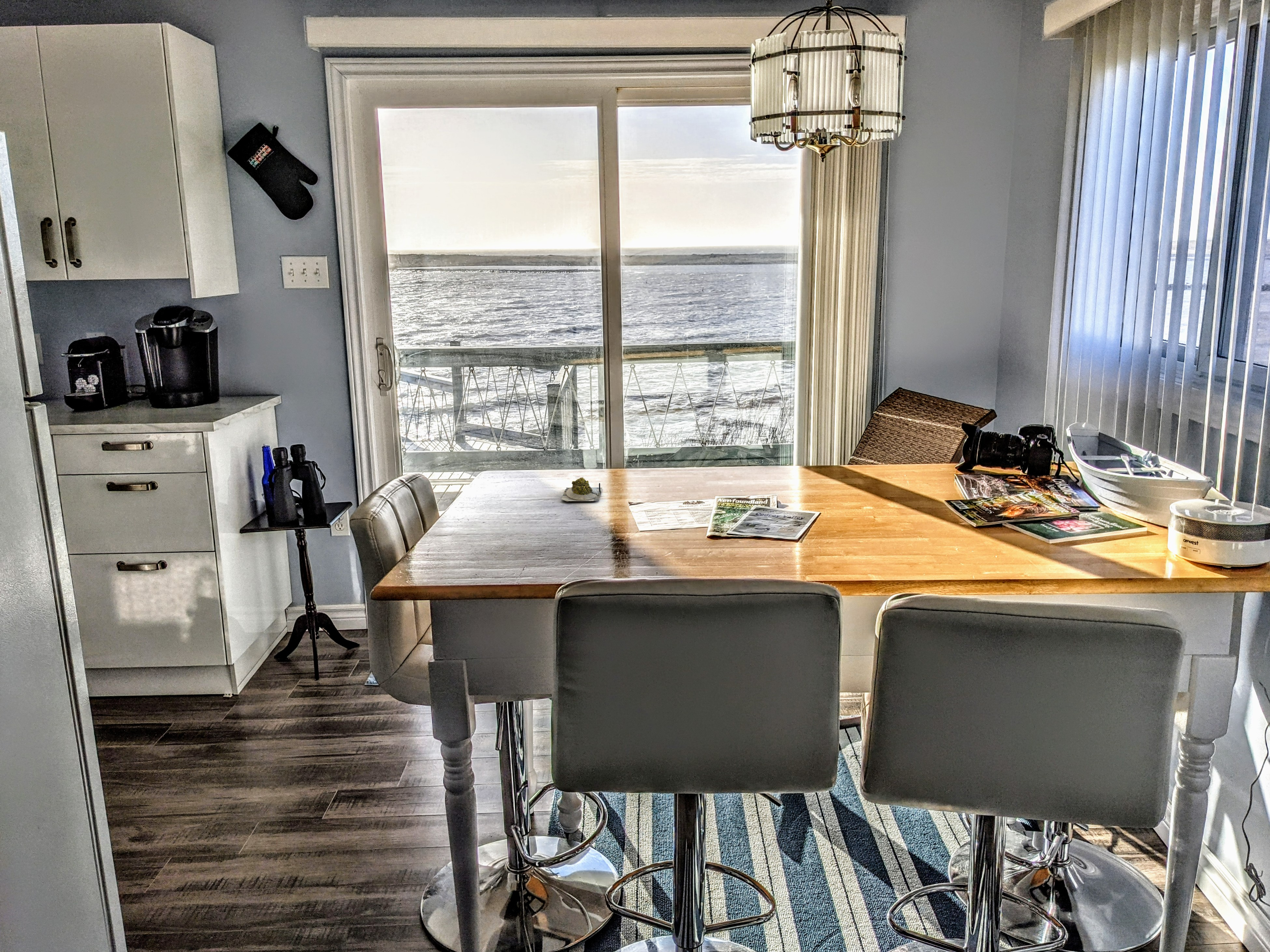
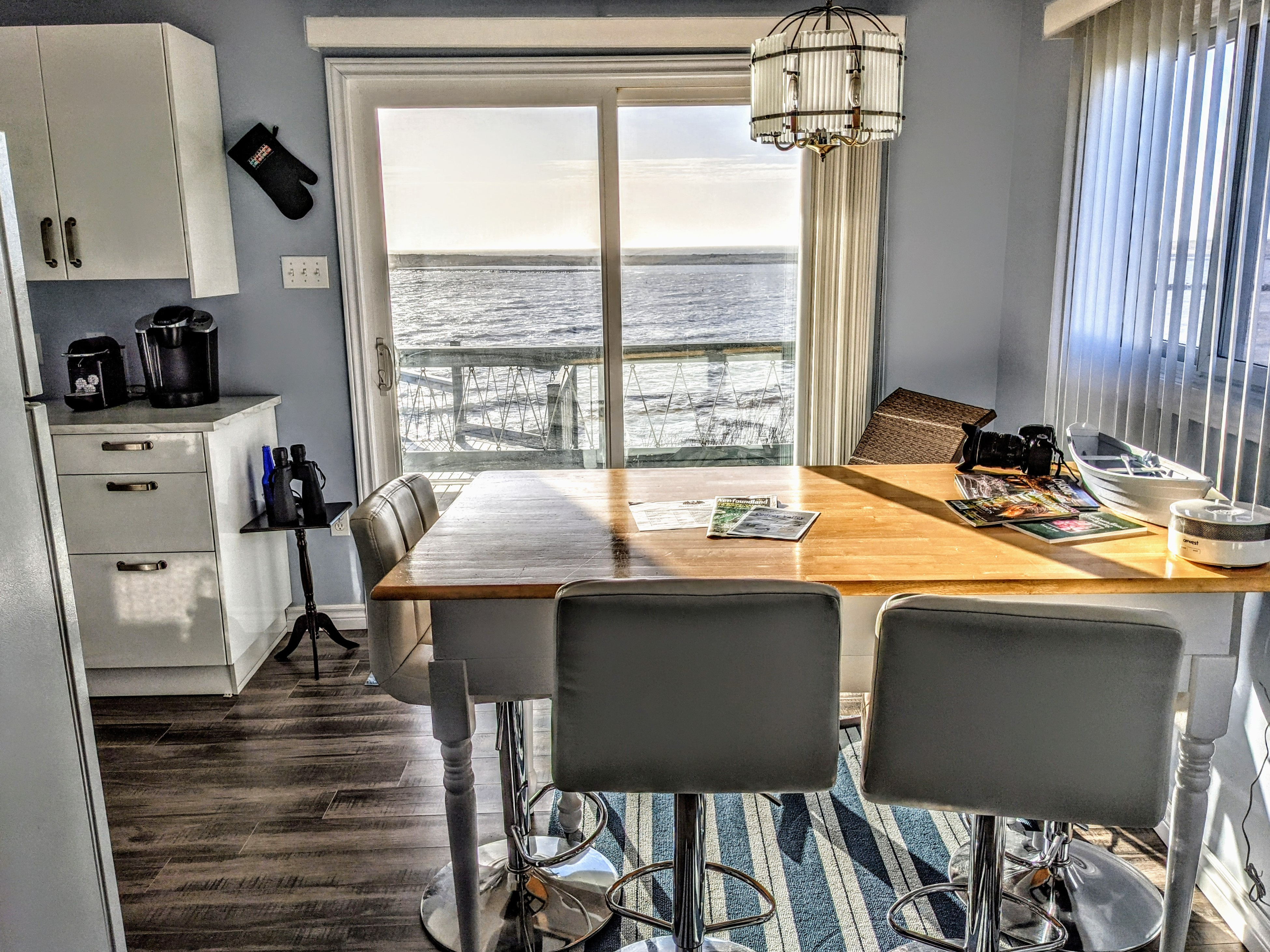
- succulent plant [561,477,603,502]
